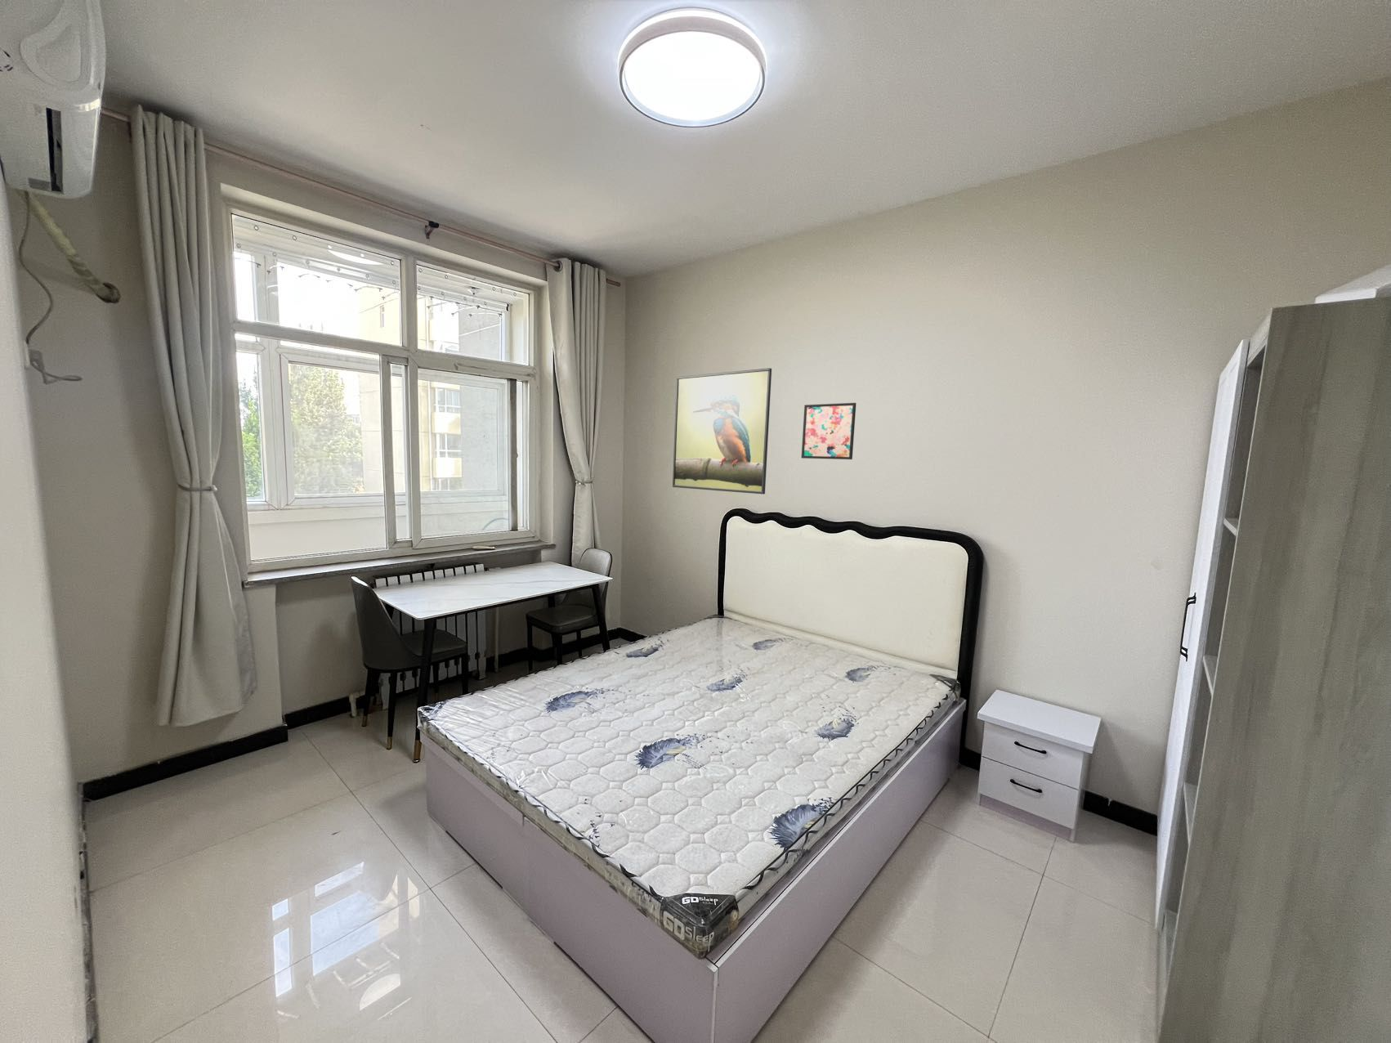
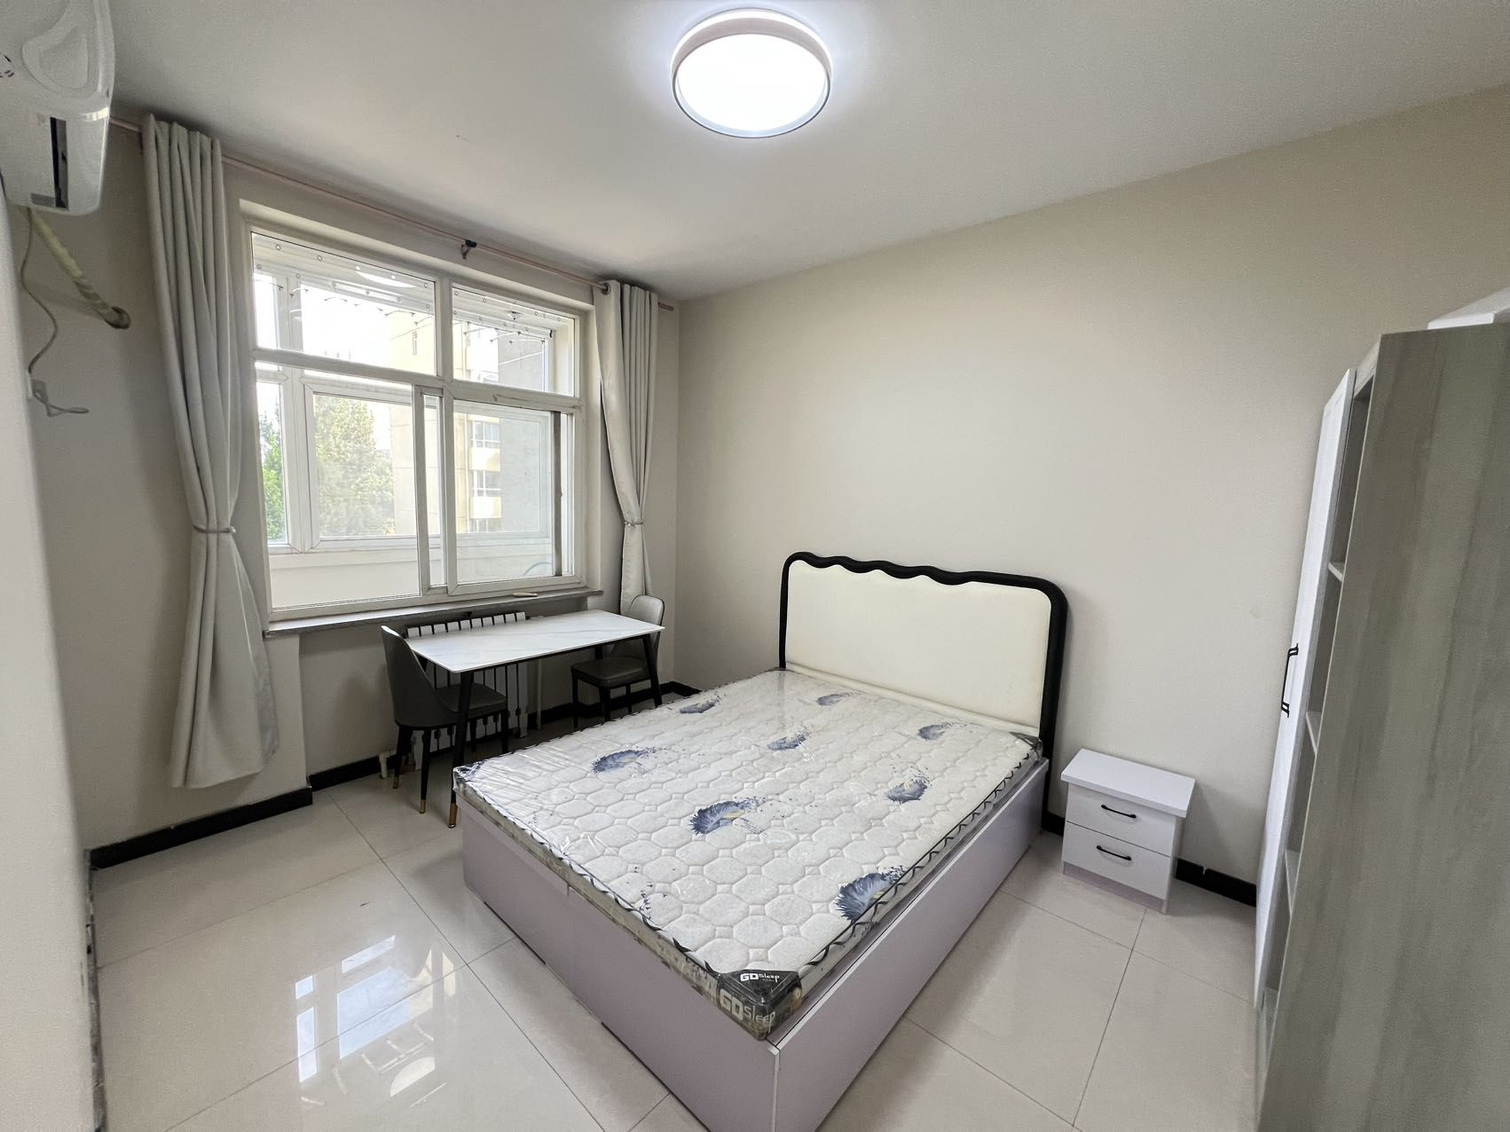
- wall art [801,402,857,460]
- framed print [671,367,772,494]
